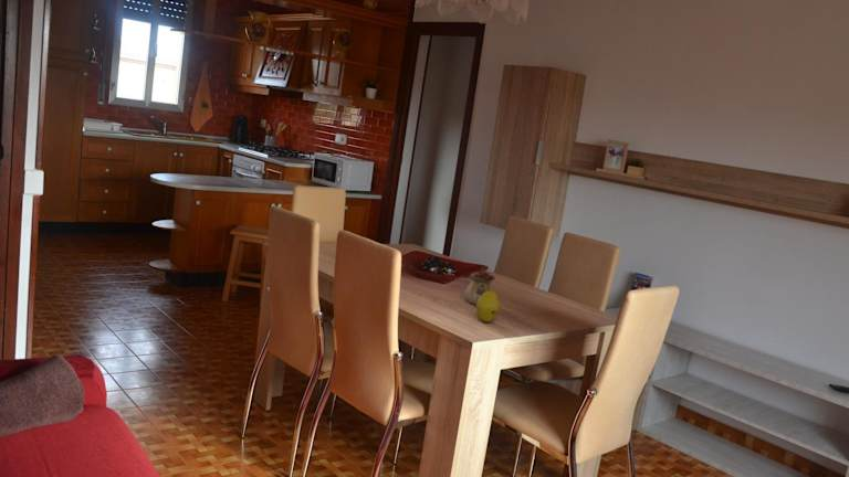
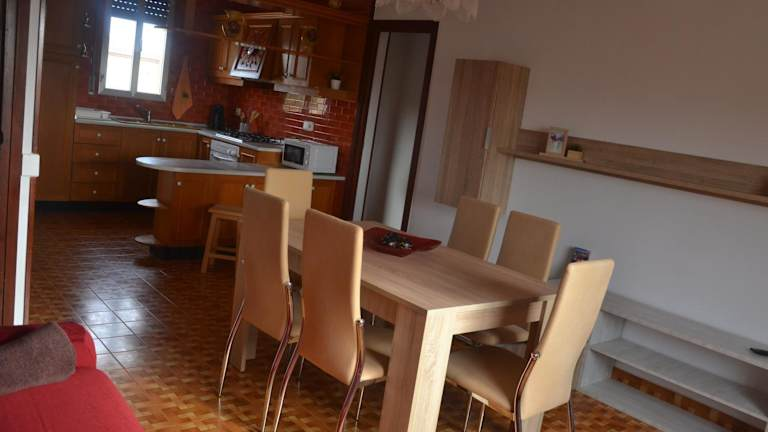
- fruit [475,289,502,324]
- teapot [463,266,496,306]
